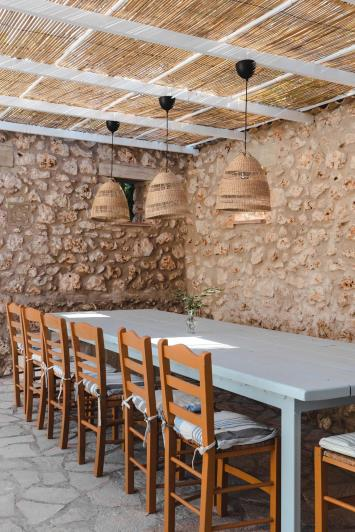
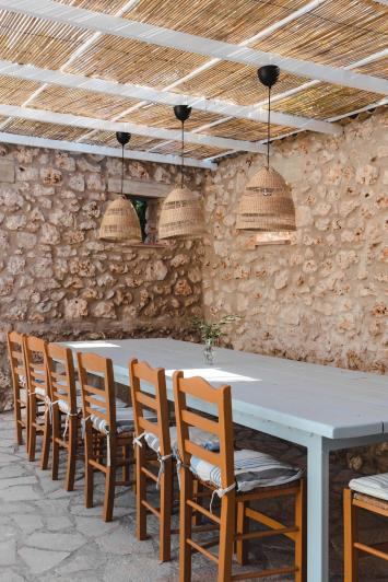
- wall ornament [6,200,32,227]
